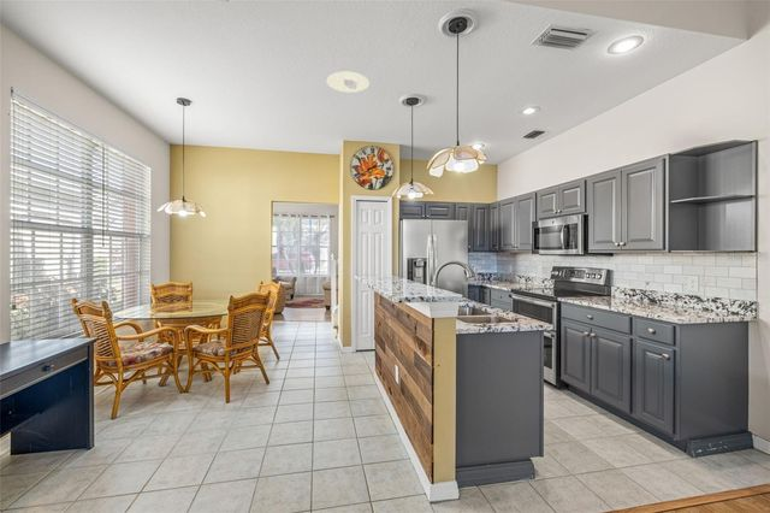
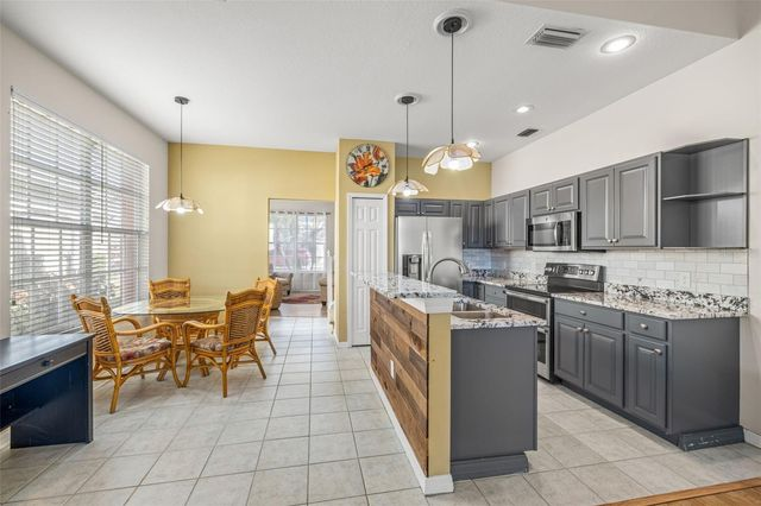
- recessed light [326,71,371,94]
